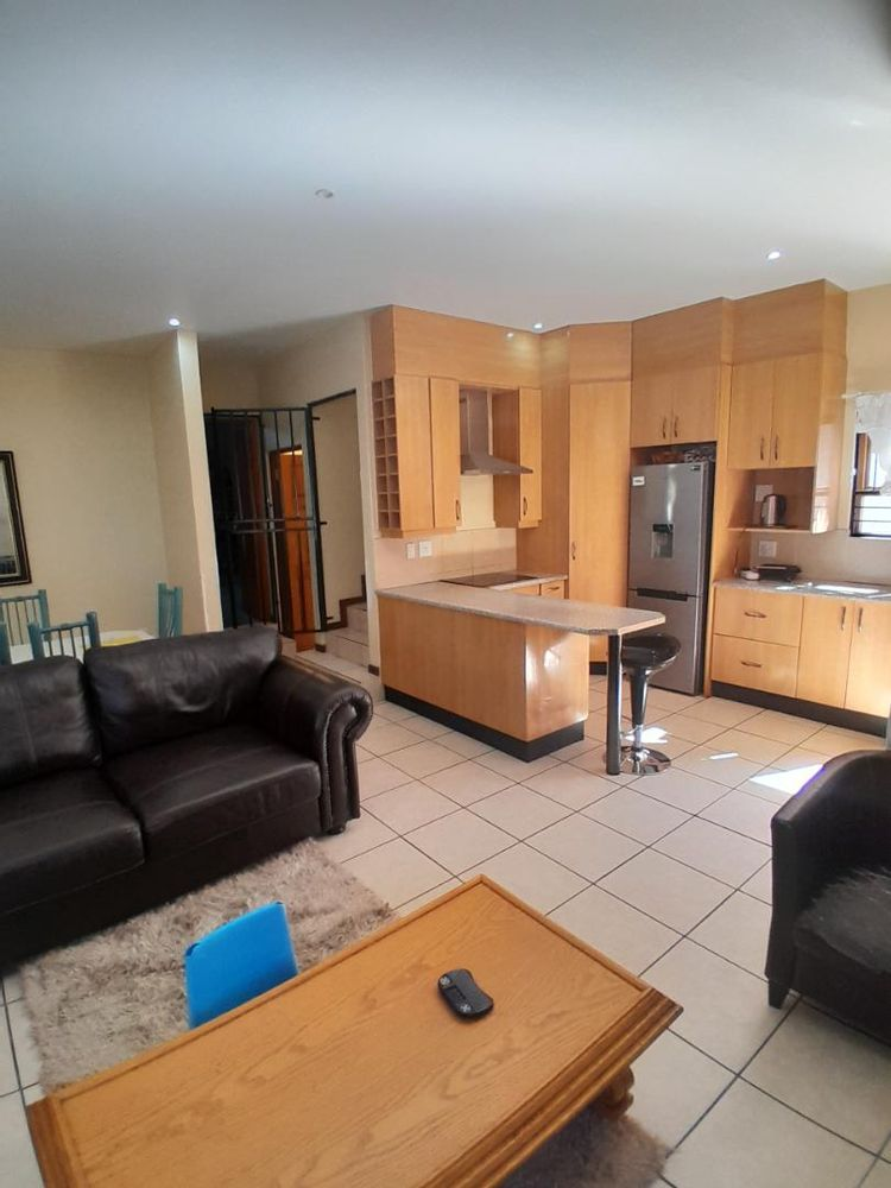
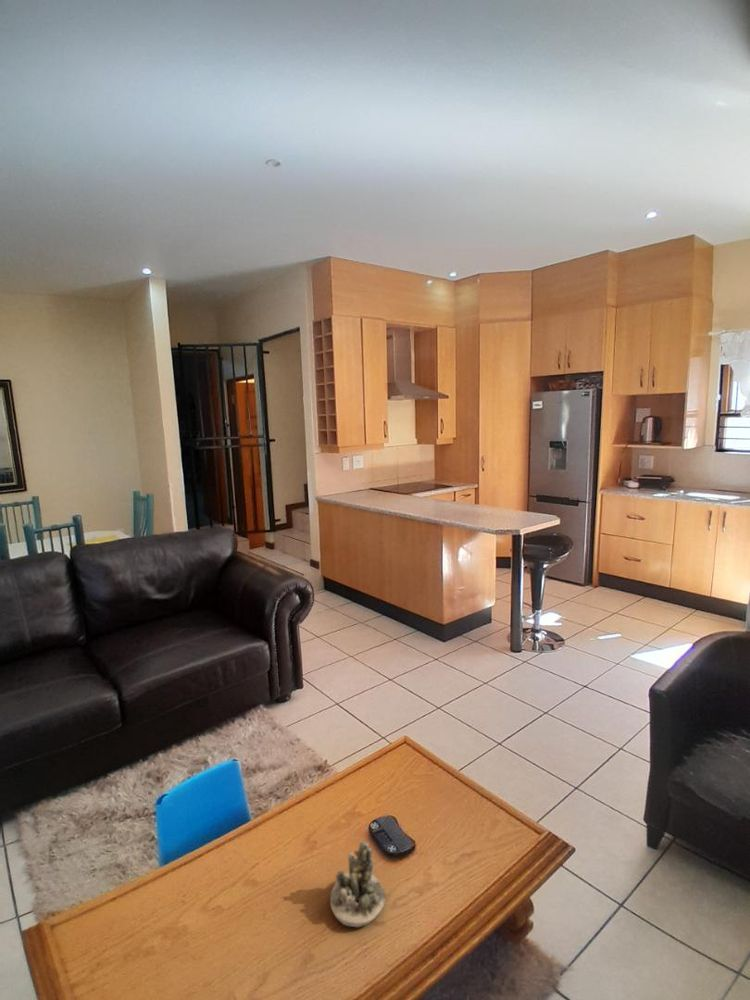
+ succulent planter [329,840,387,928]
